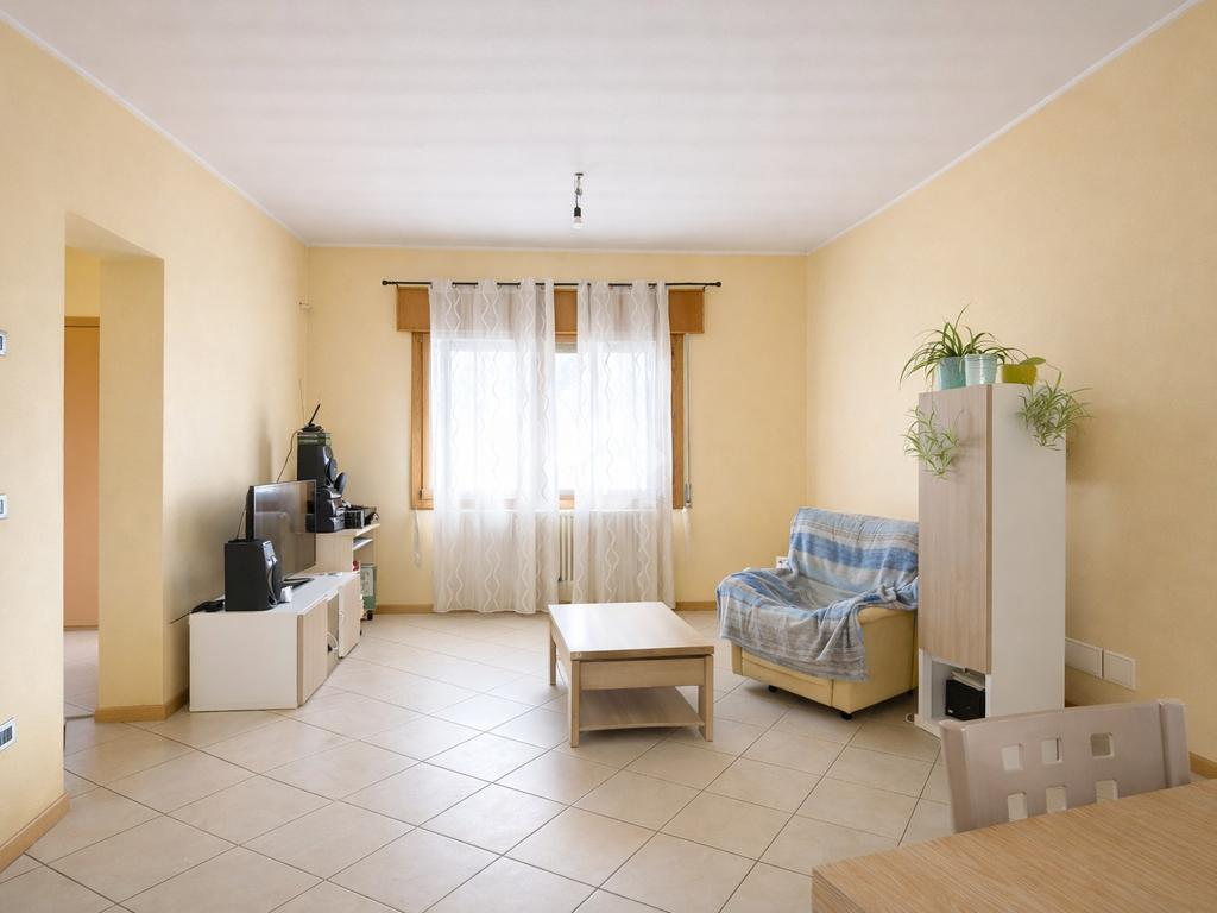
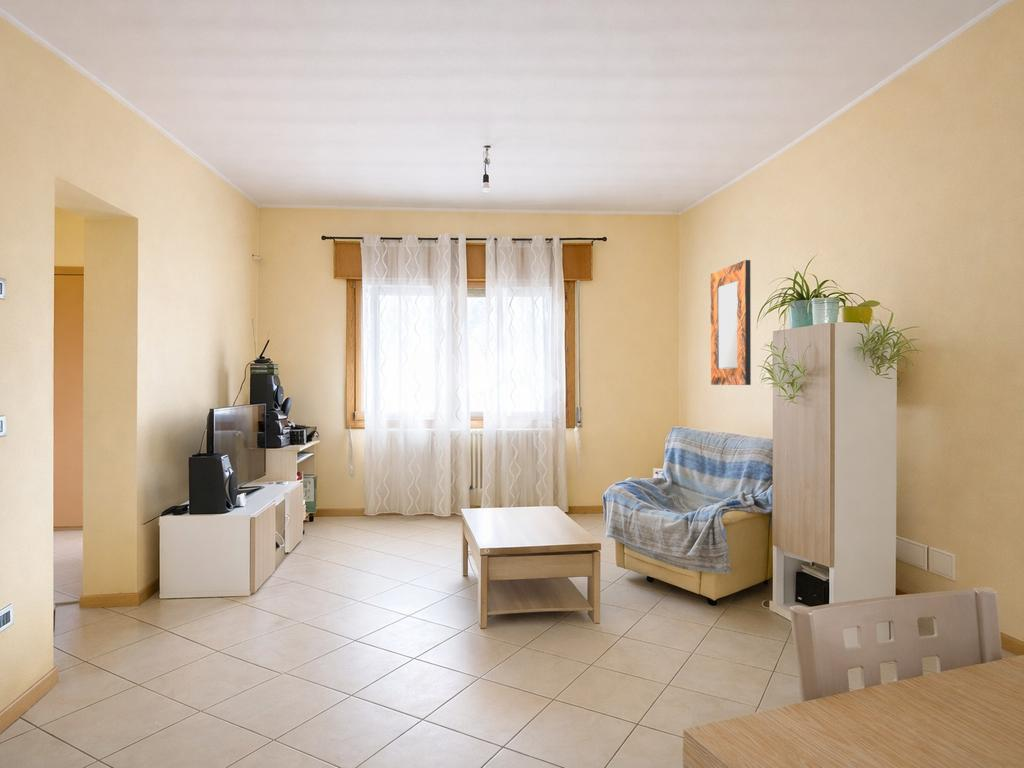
+ home mirror [710,259,752,386]
